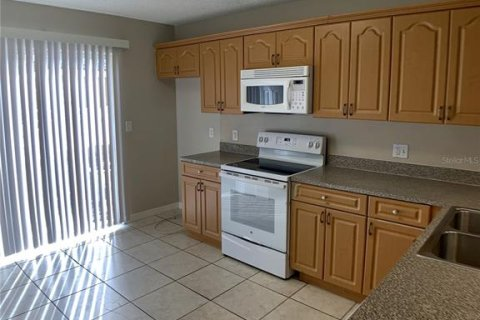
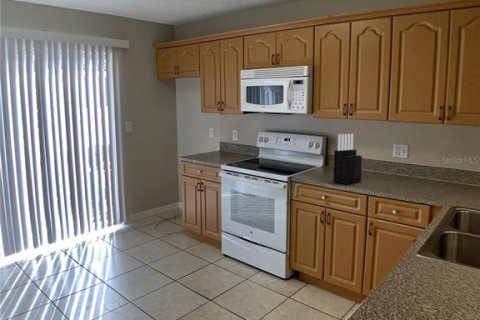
+ knife block [333,133,363,185]
